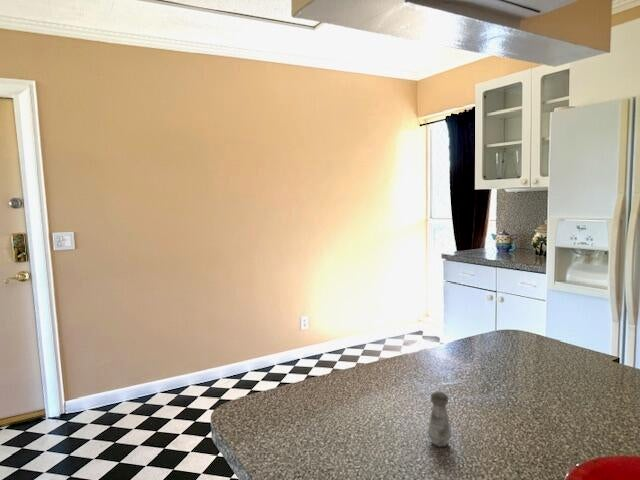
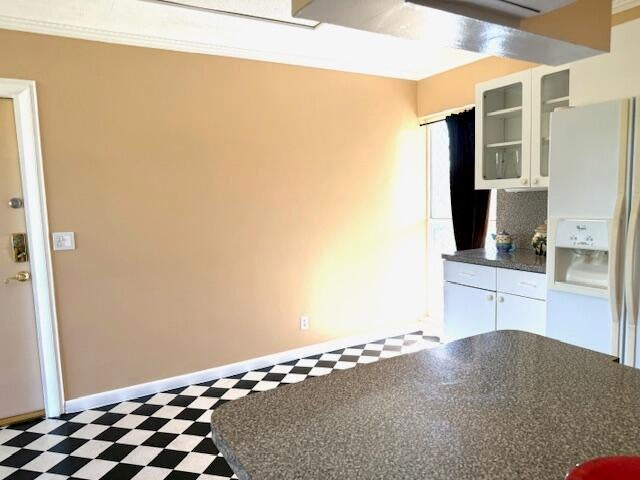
- salt shaker [427,390,452,448]
